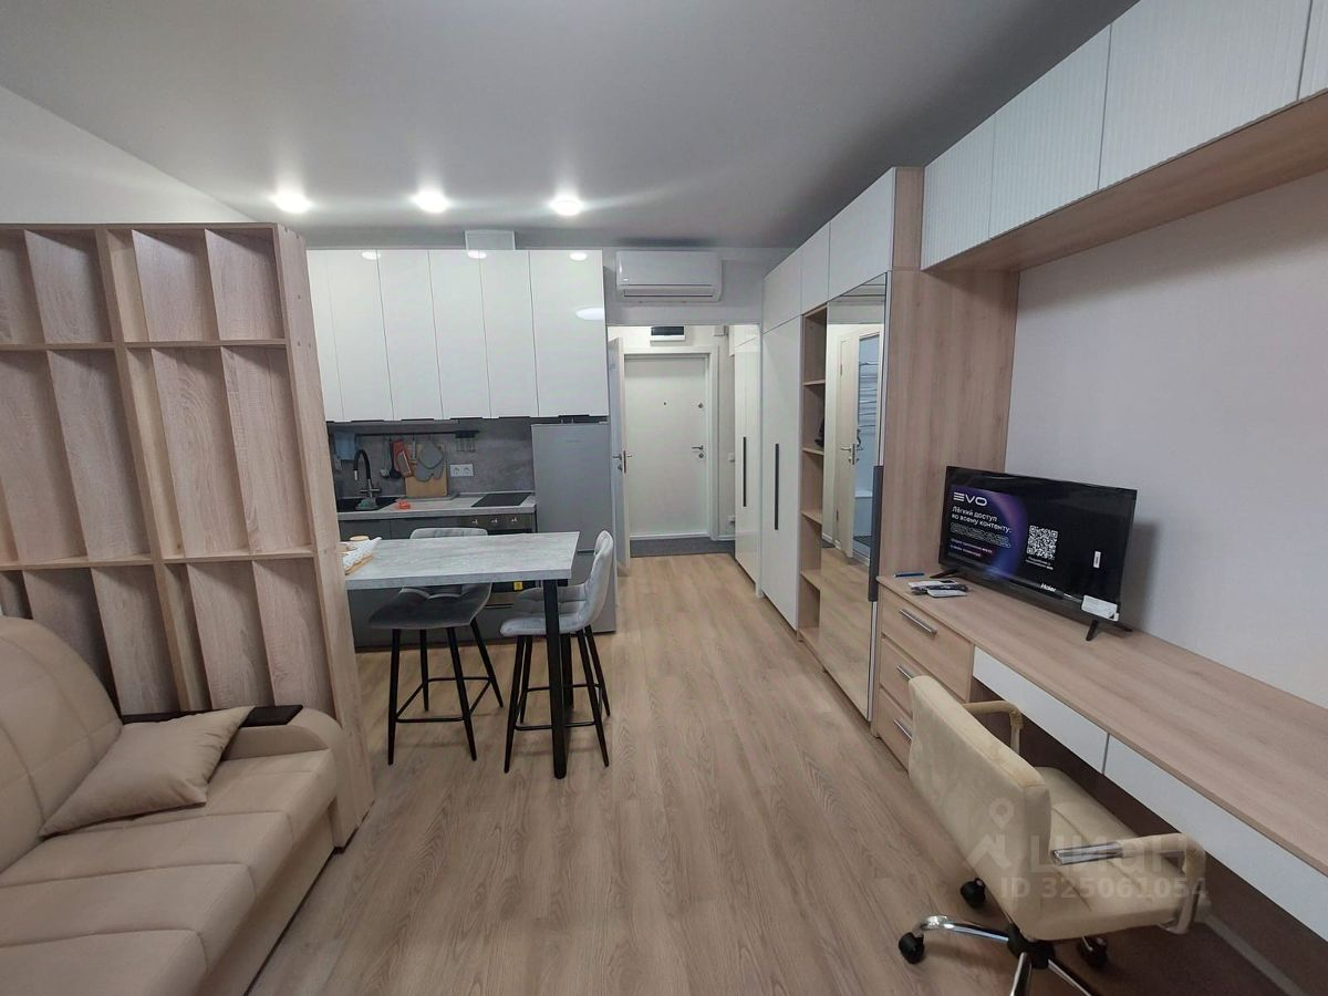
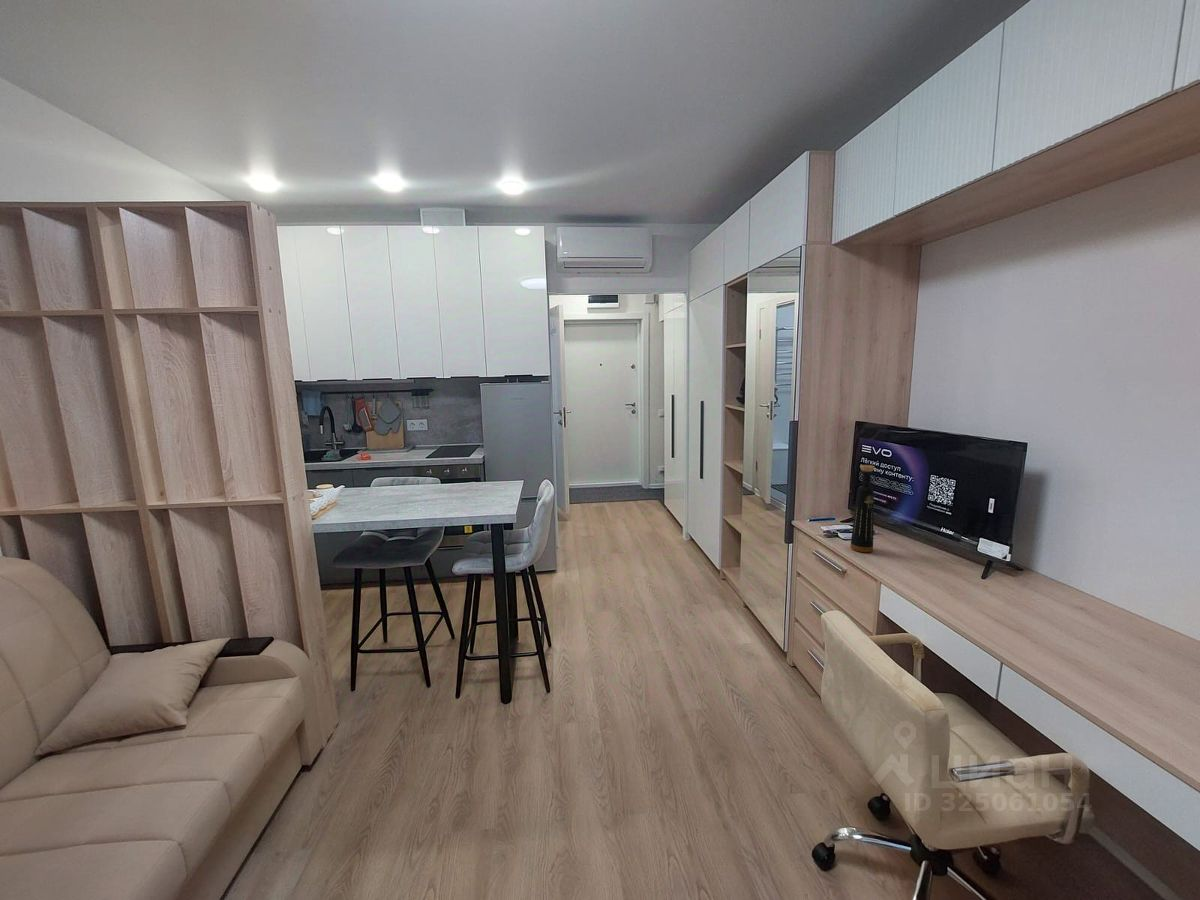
+ bottle [850,464,876,553]
